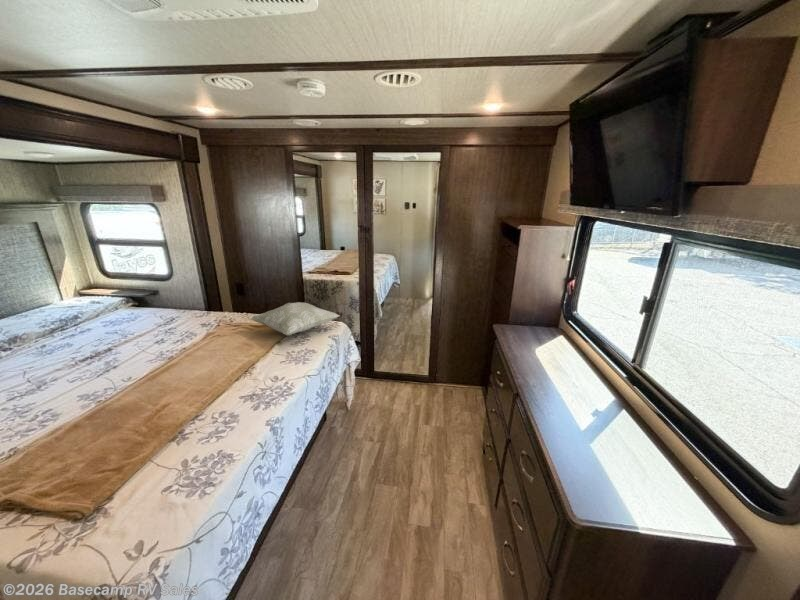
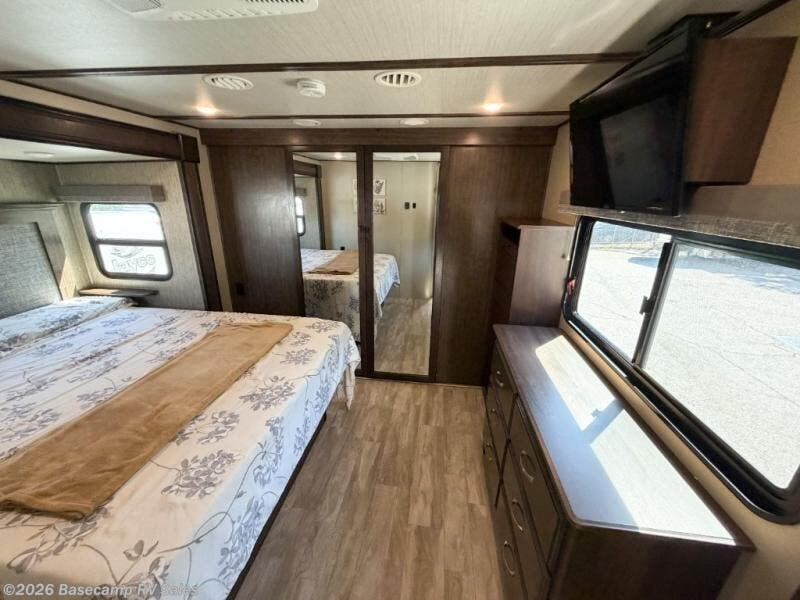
- decorative pillow [250,301,341,337]
